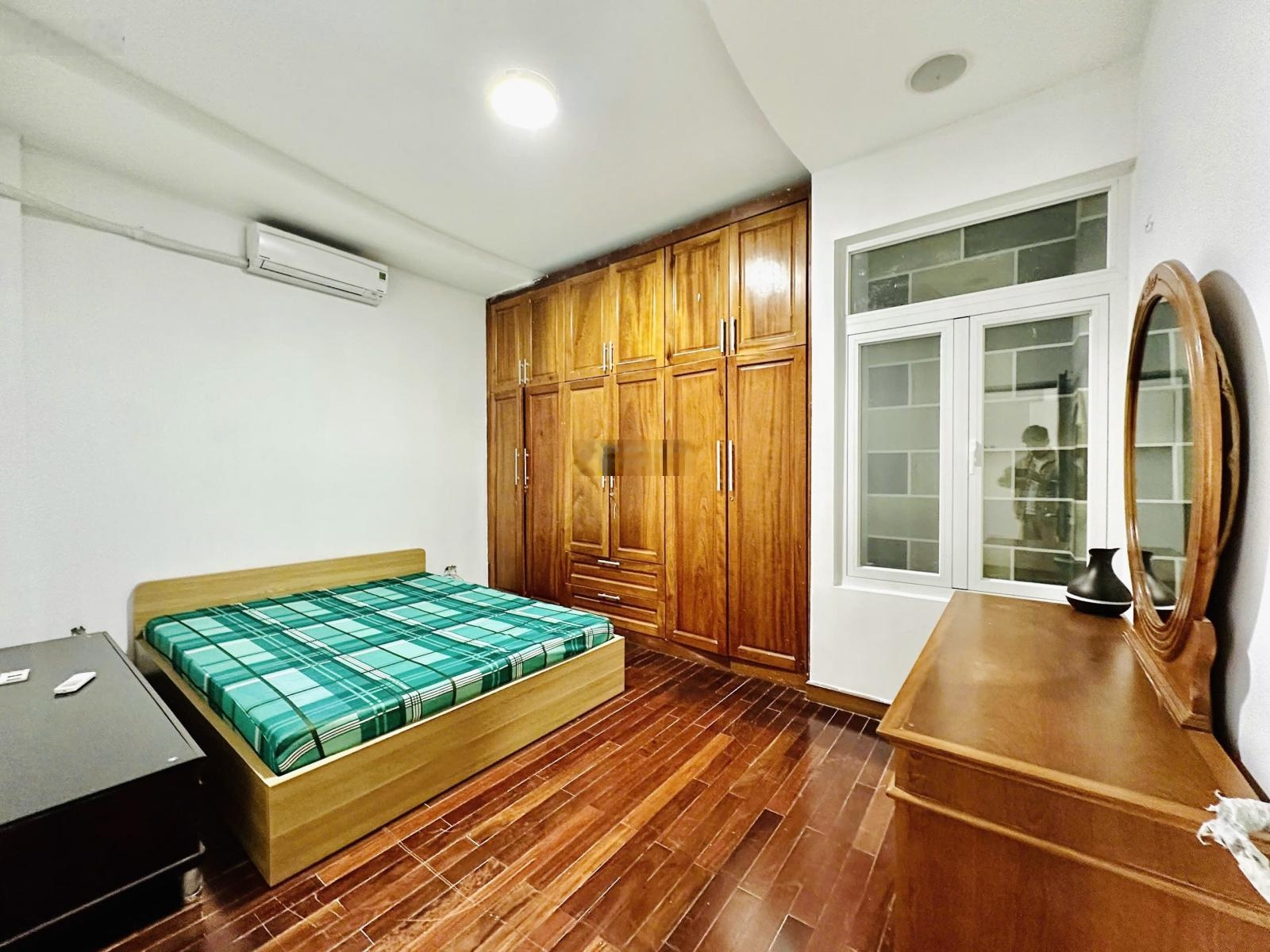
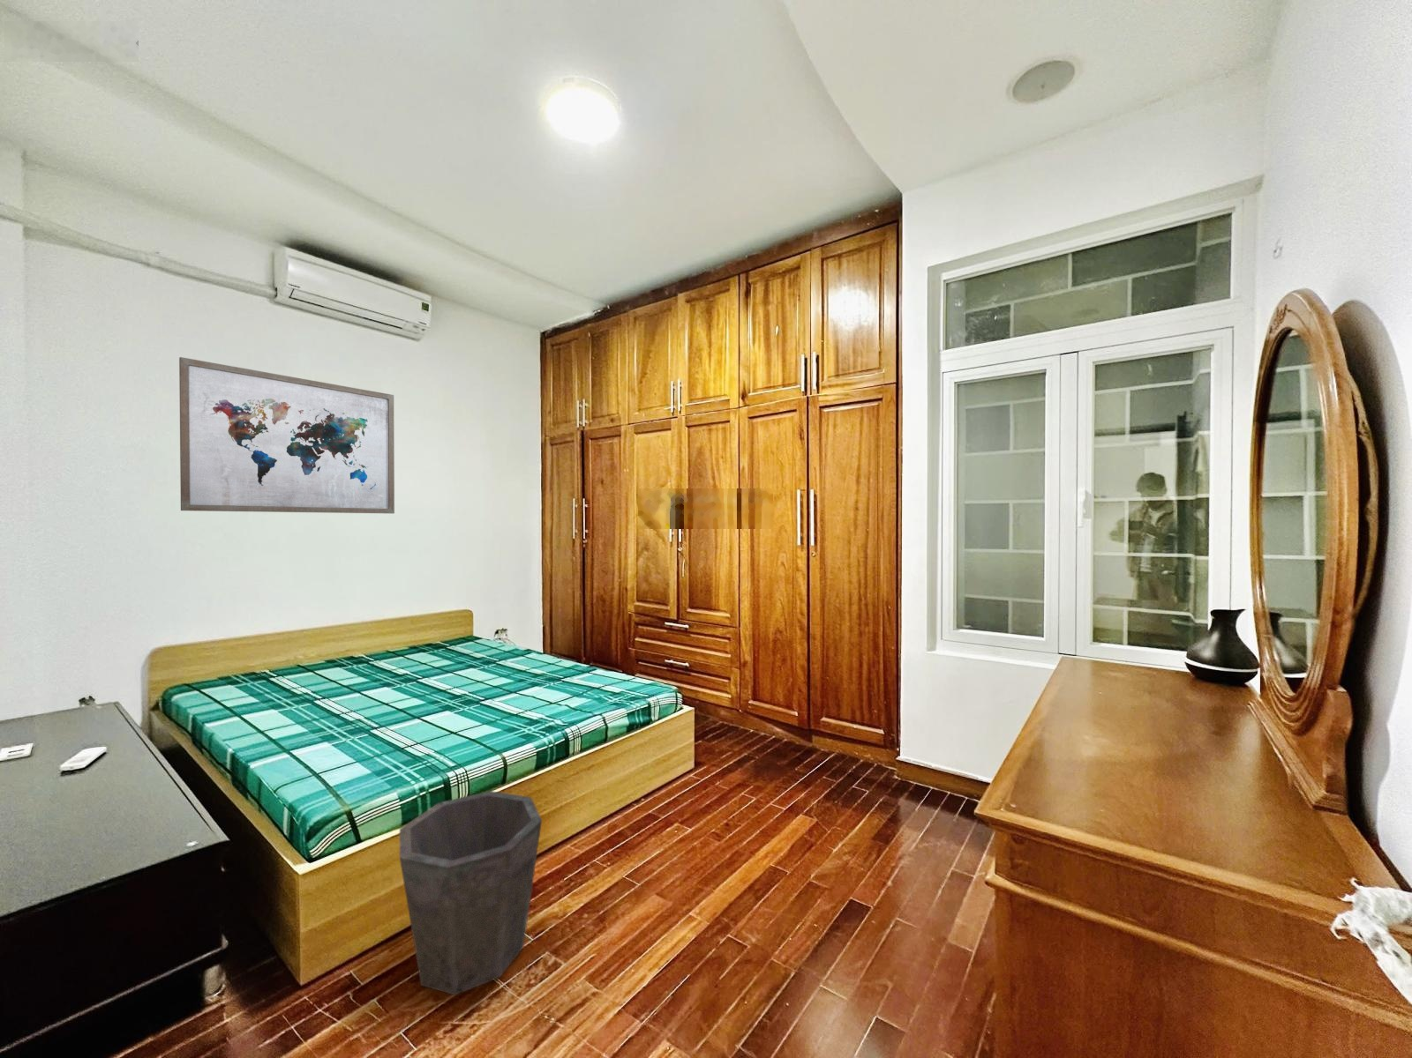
+ wall art [178,357,396,515]
+ waste bin [399,790,543,996]
